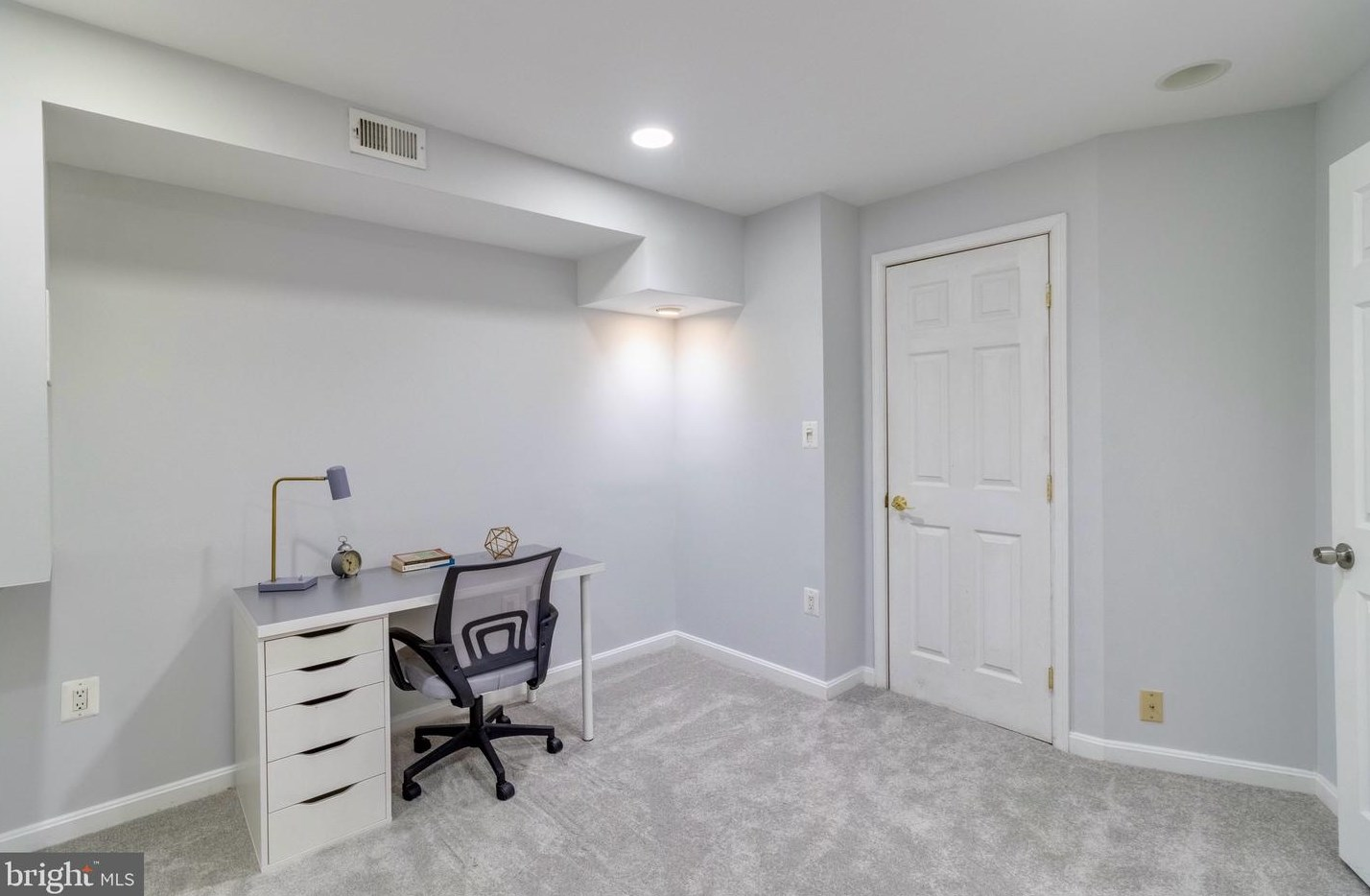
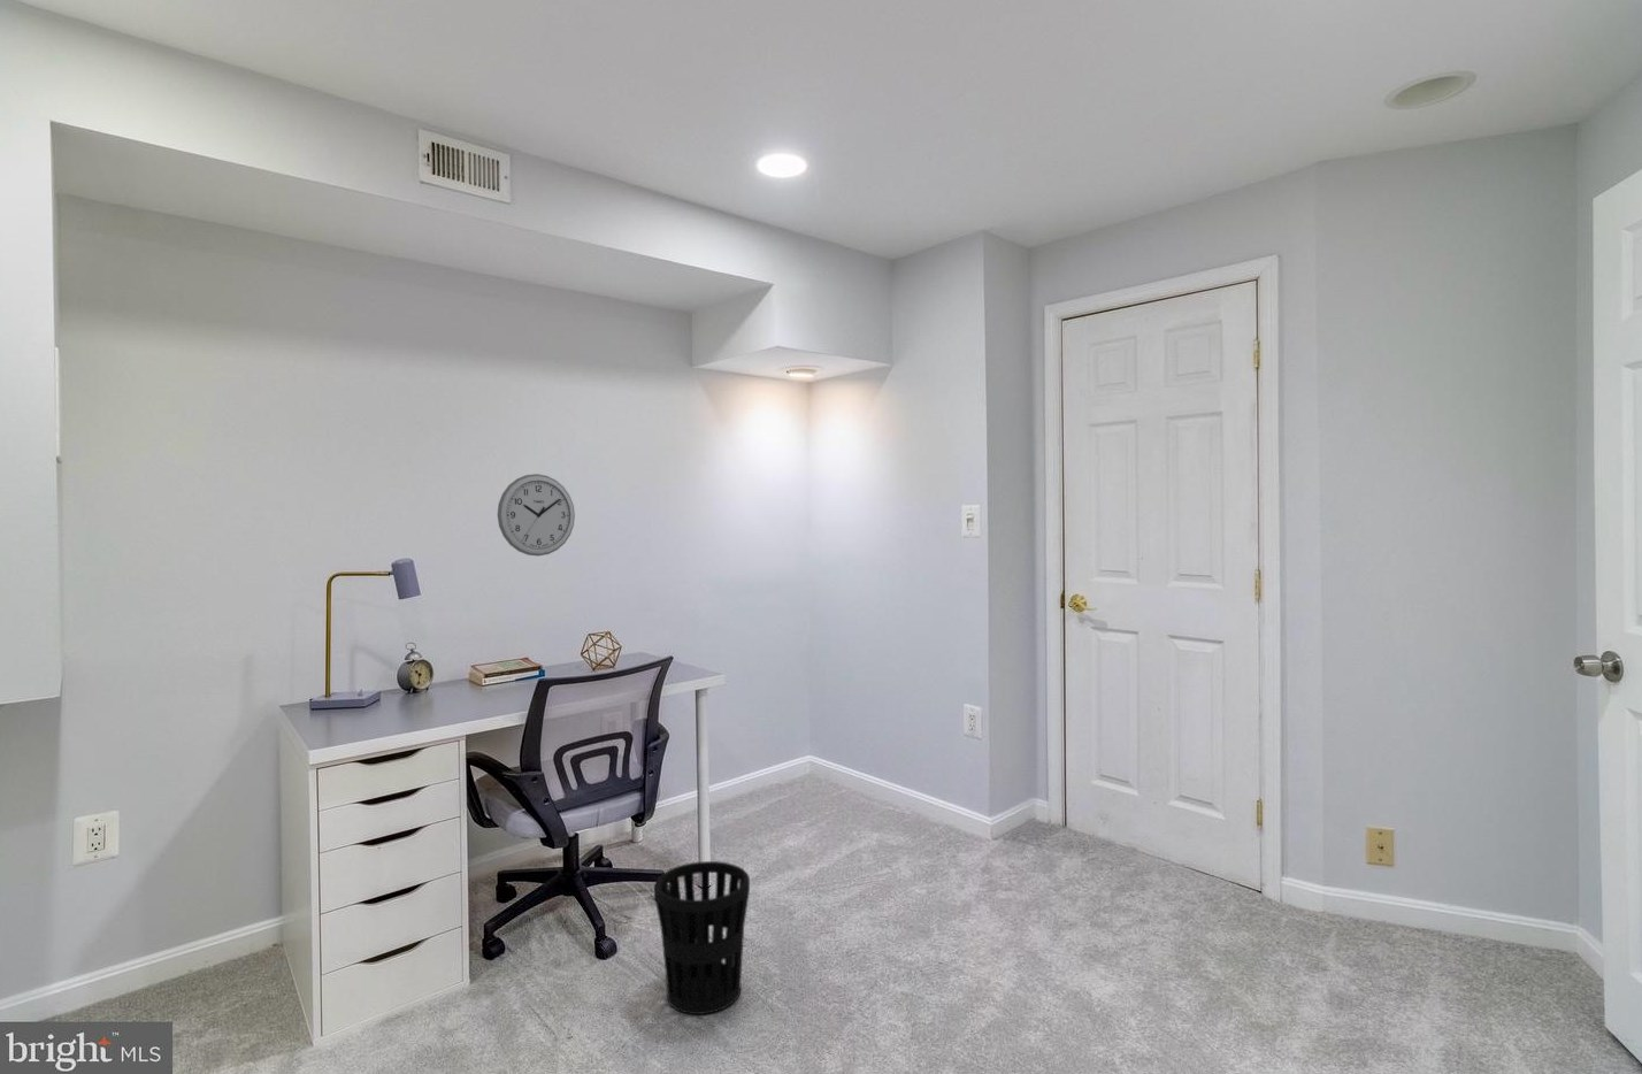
+ wastebasket [653,861,750,1015]
+ wall clock [496,472,576,556]
